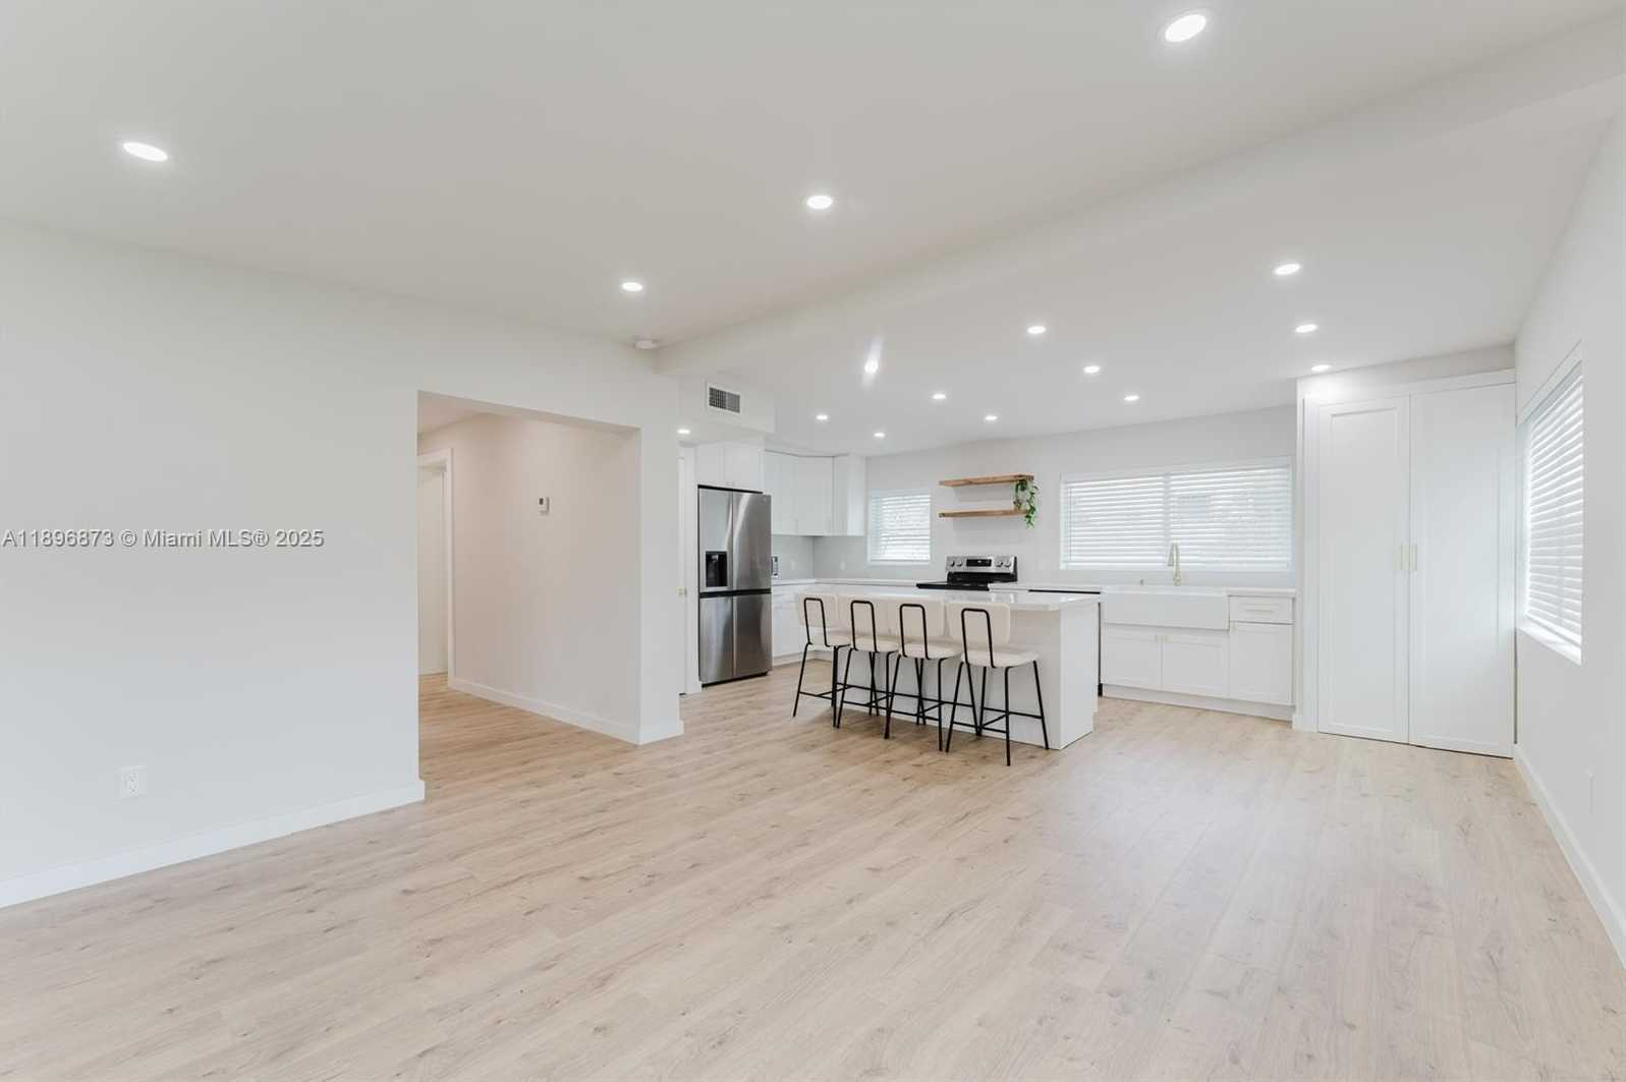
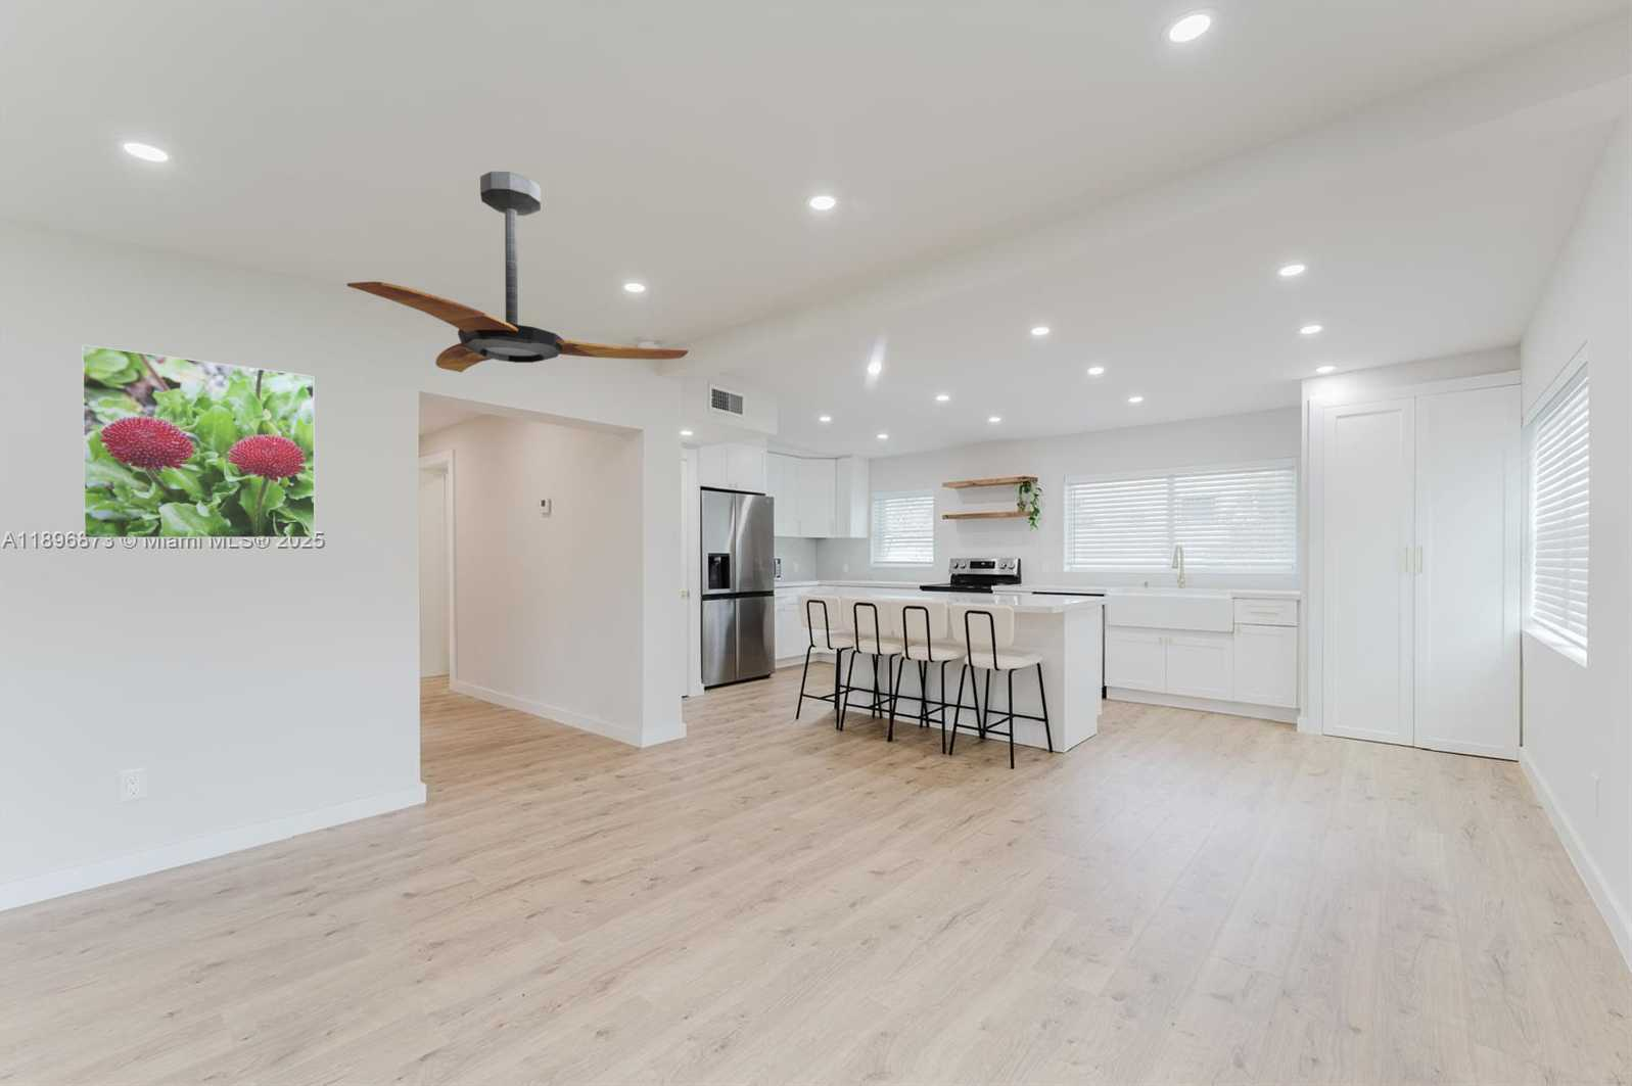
+ ceiling fan [347,171,689,373]
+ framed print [81,343,315,539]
